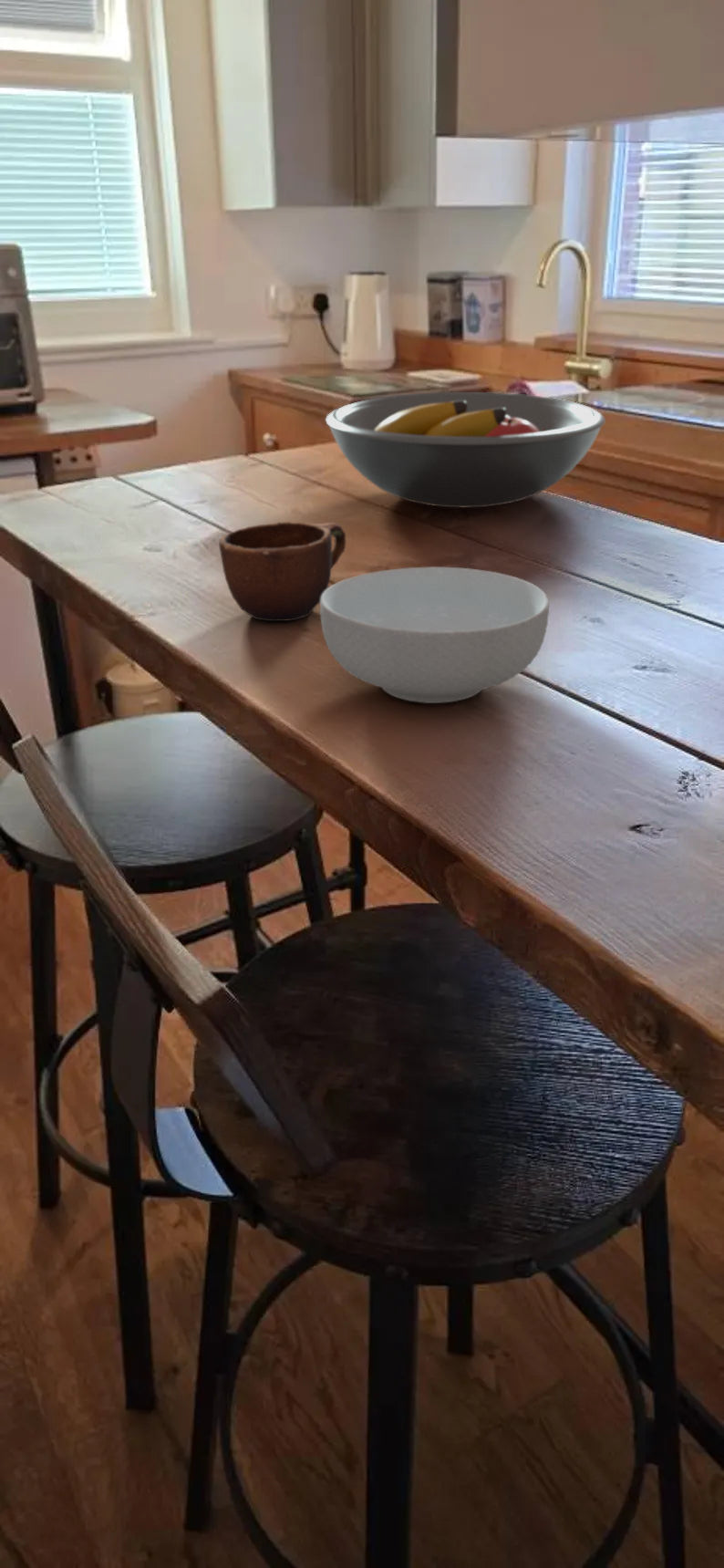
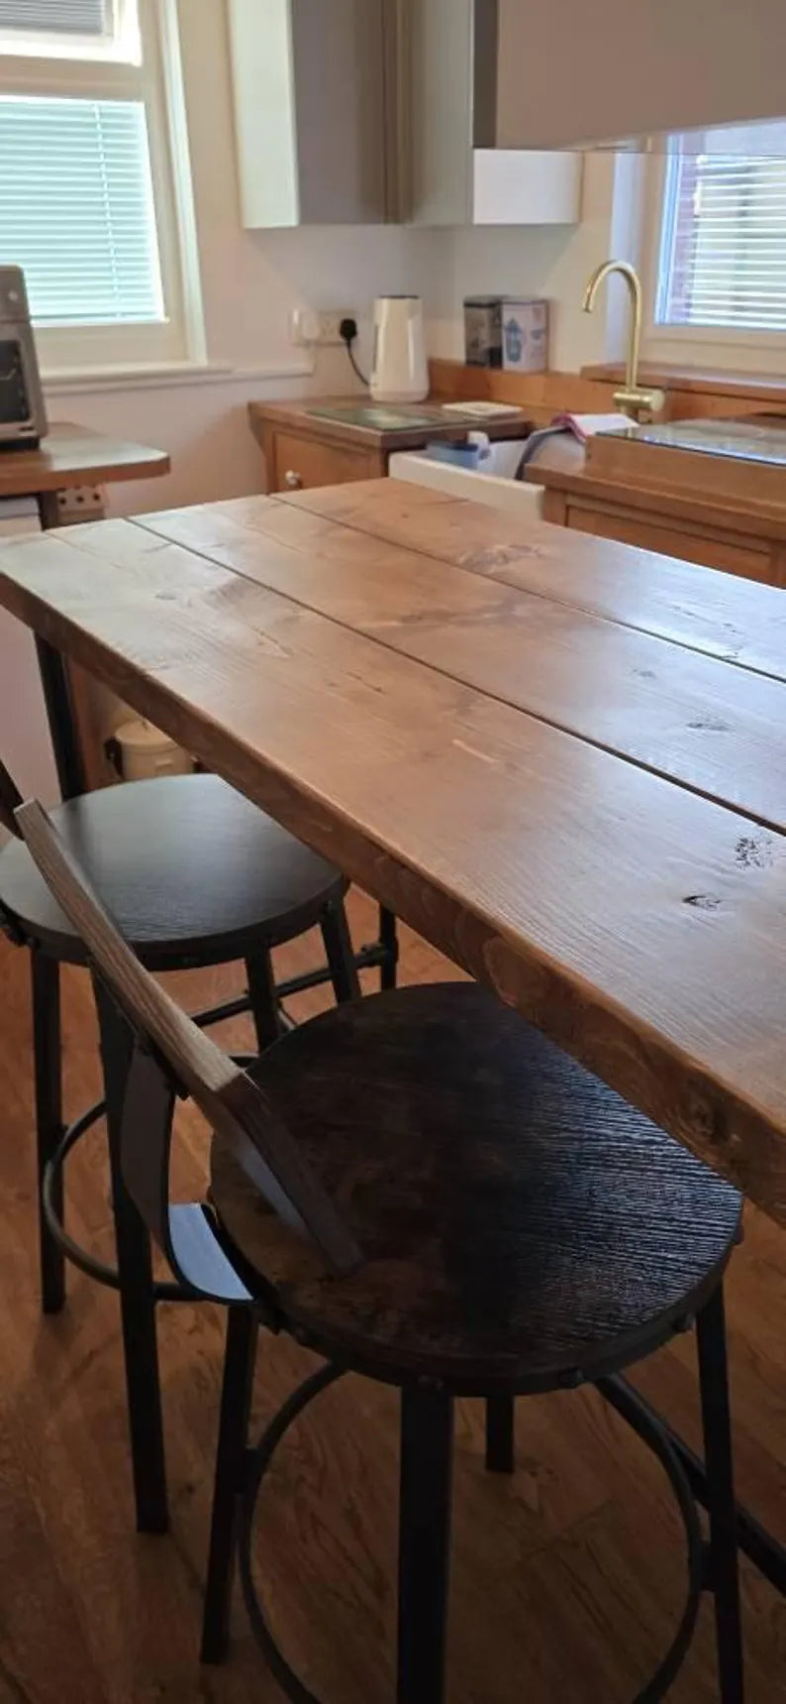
- mug [218,521,346,622]
- fruit bowl [325,391,605,508]
- cereal bowl [319,566,550,704]
